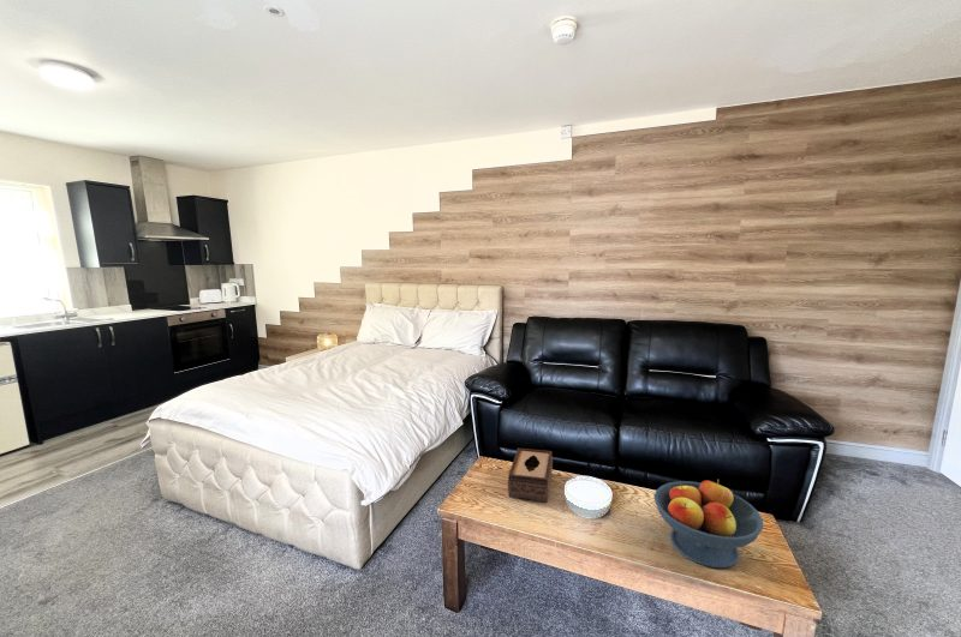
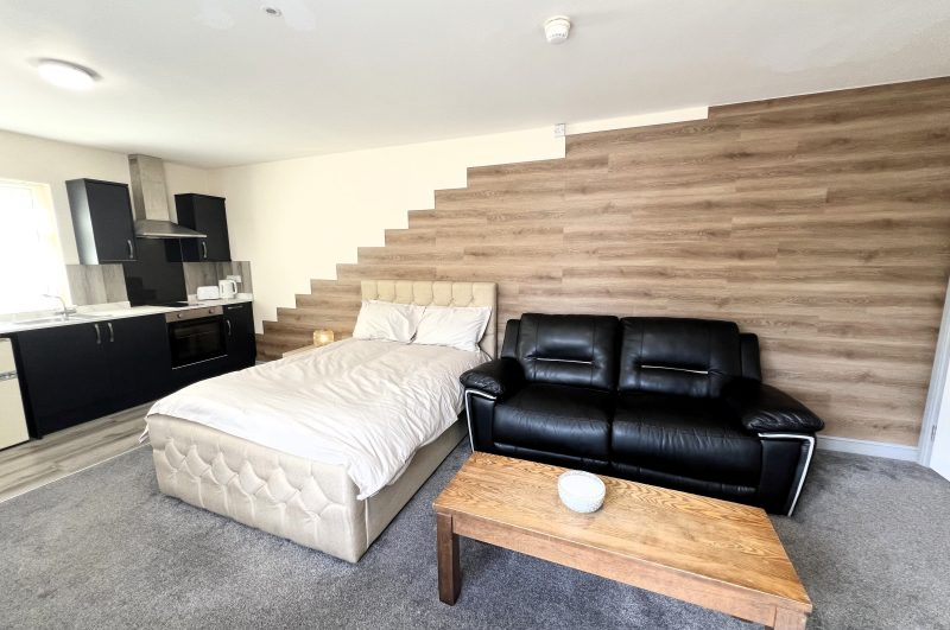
- fruit bowl [653,479,764,570]
- tissue box [507,447,554,504]
